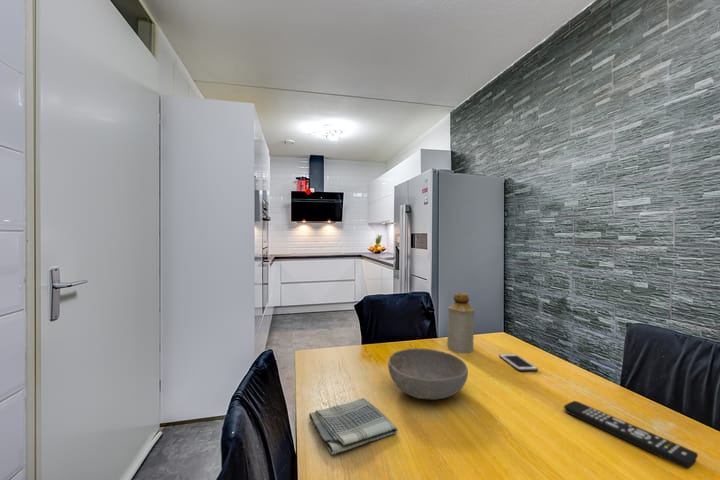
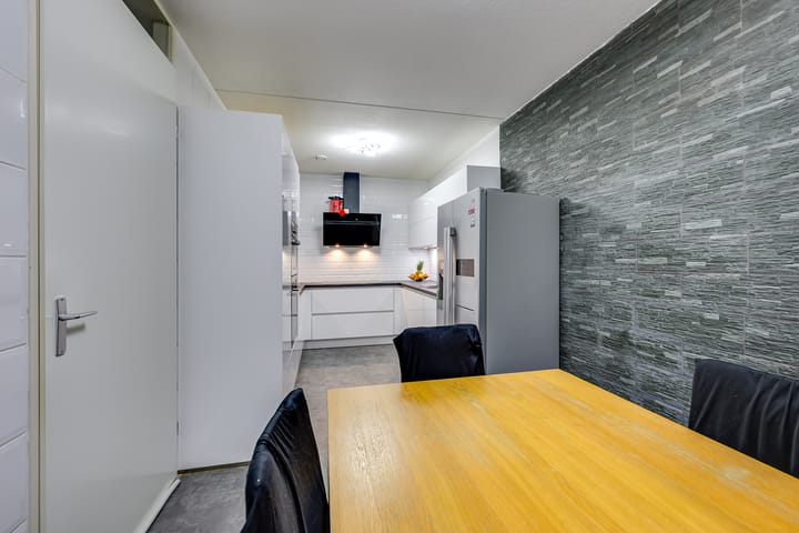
- remote control [563,400,699,470]
- dish towel [308,397,399,455]
- bowl [387,347,469,401]
- bottle [446,291,475,354]
- cell phone [498,353,539,372]
